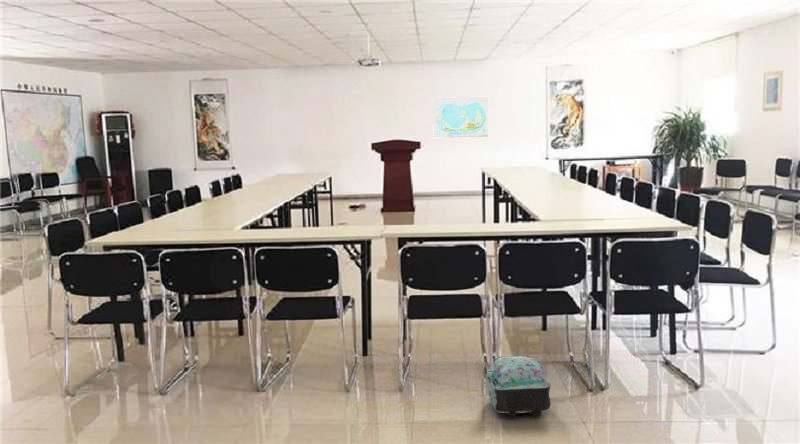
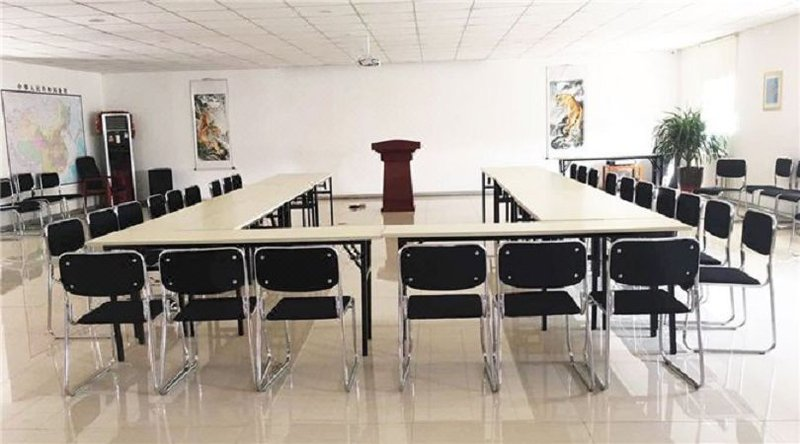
- world map [432,96,489,138]
- backpack [486,355,552,418]
